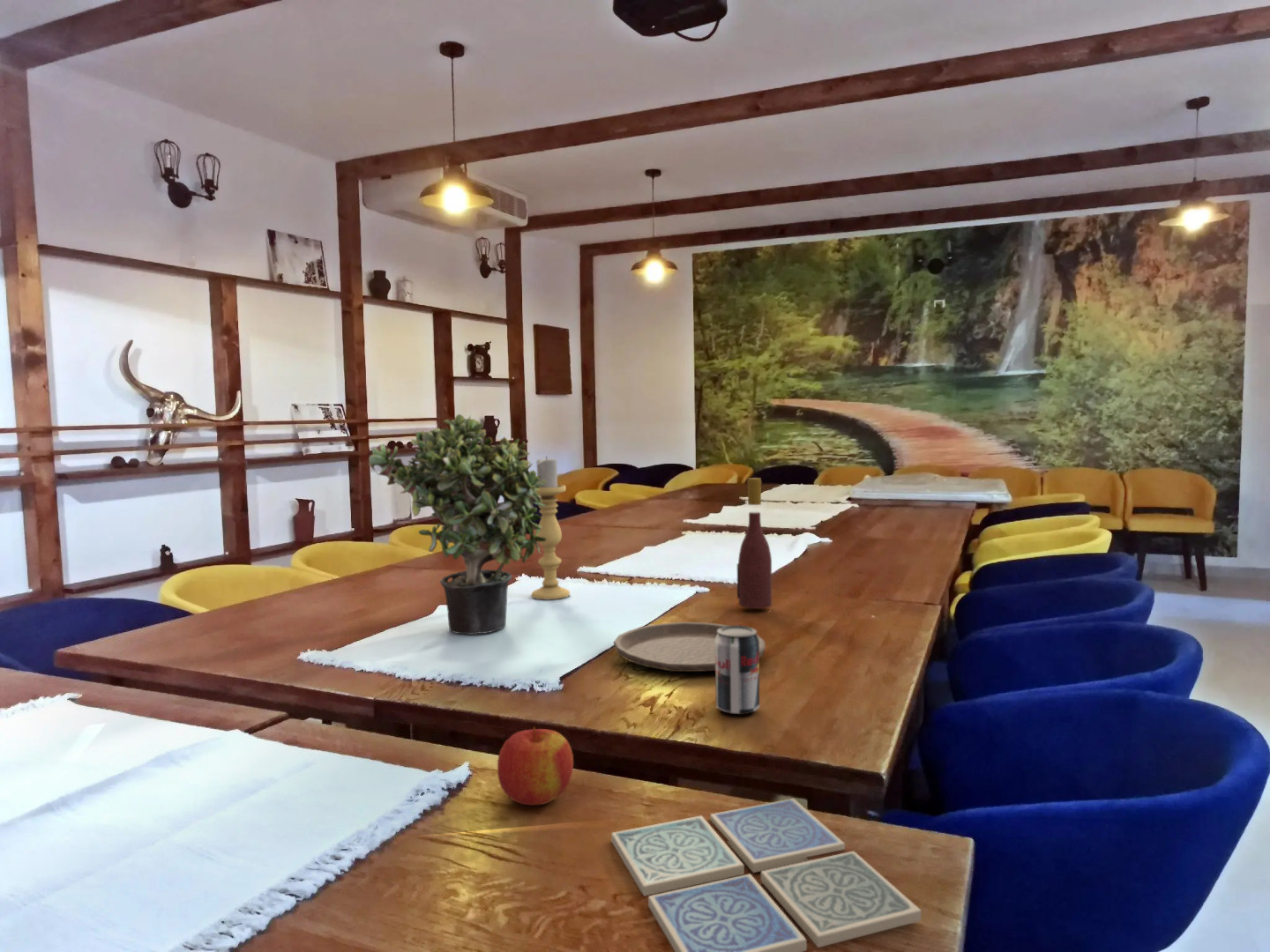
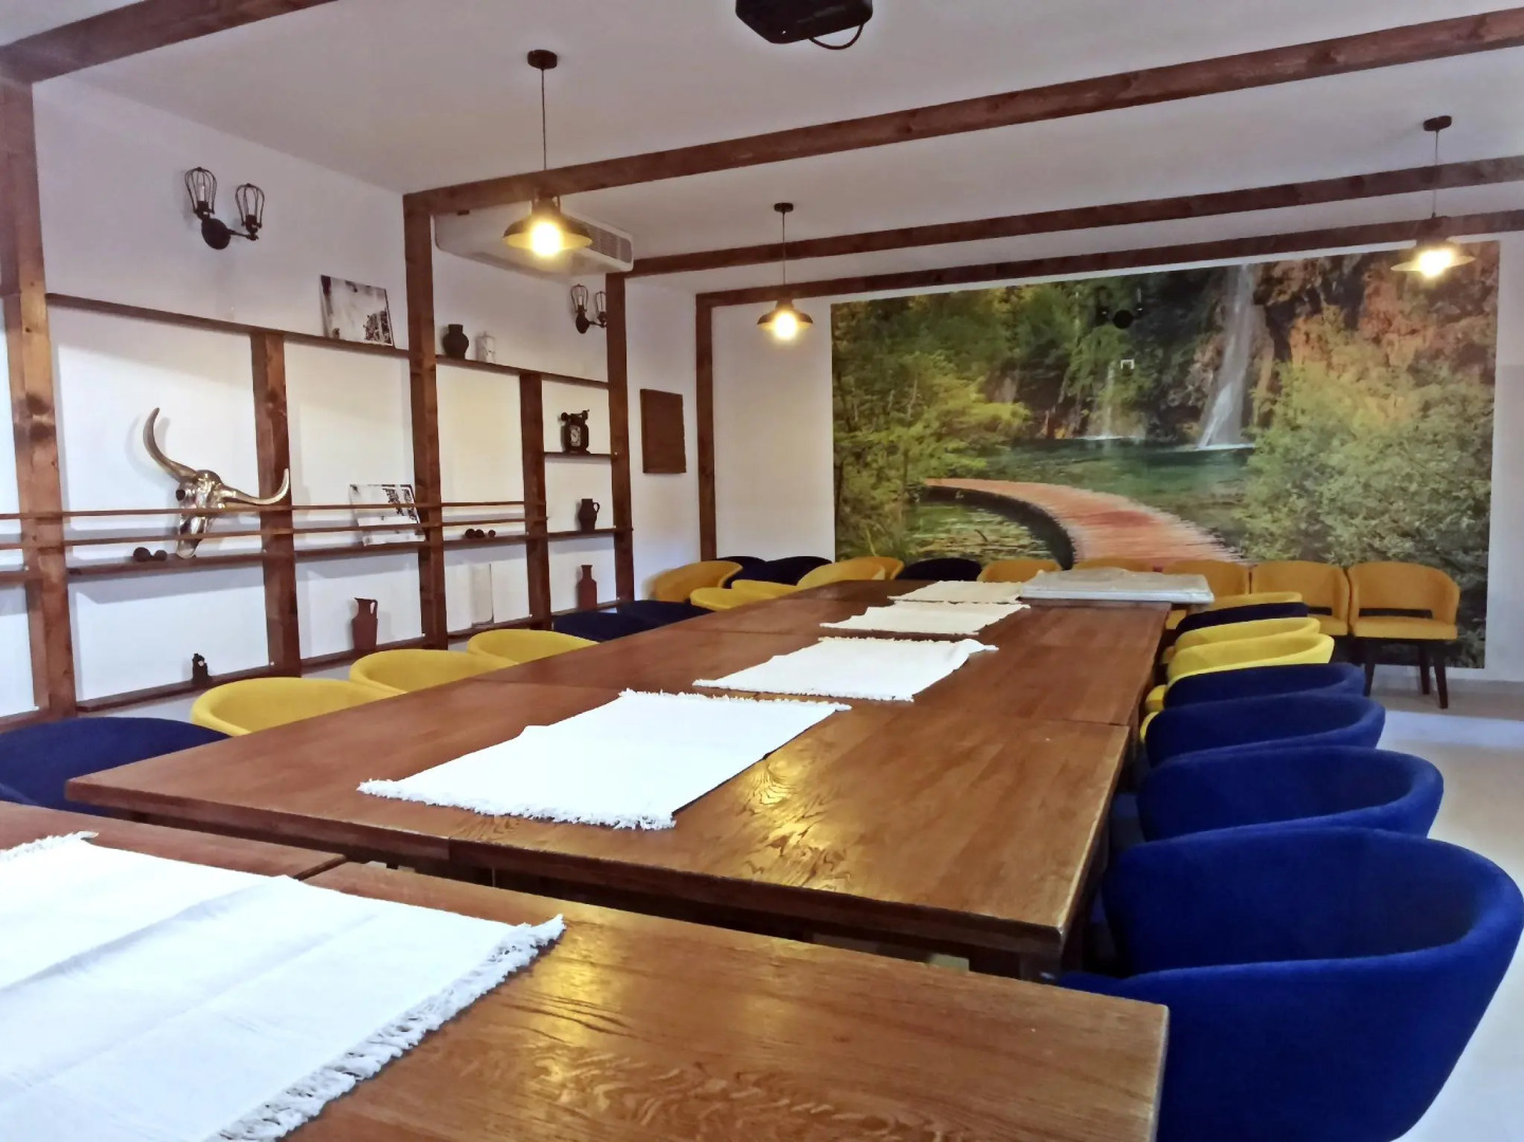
- candle holder [531,455,571,600]
- apple [497,726,574,806]
- wine bottle [736,477,773,609]
- drink coaster [610,798,923,952]
- potted plant [368,413,547,636]
- plate [612,621,766,673]
- beverage can [714,624,760,716]
